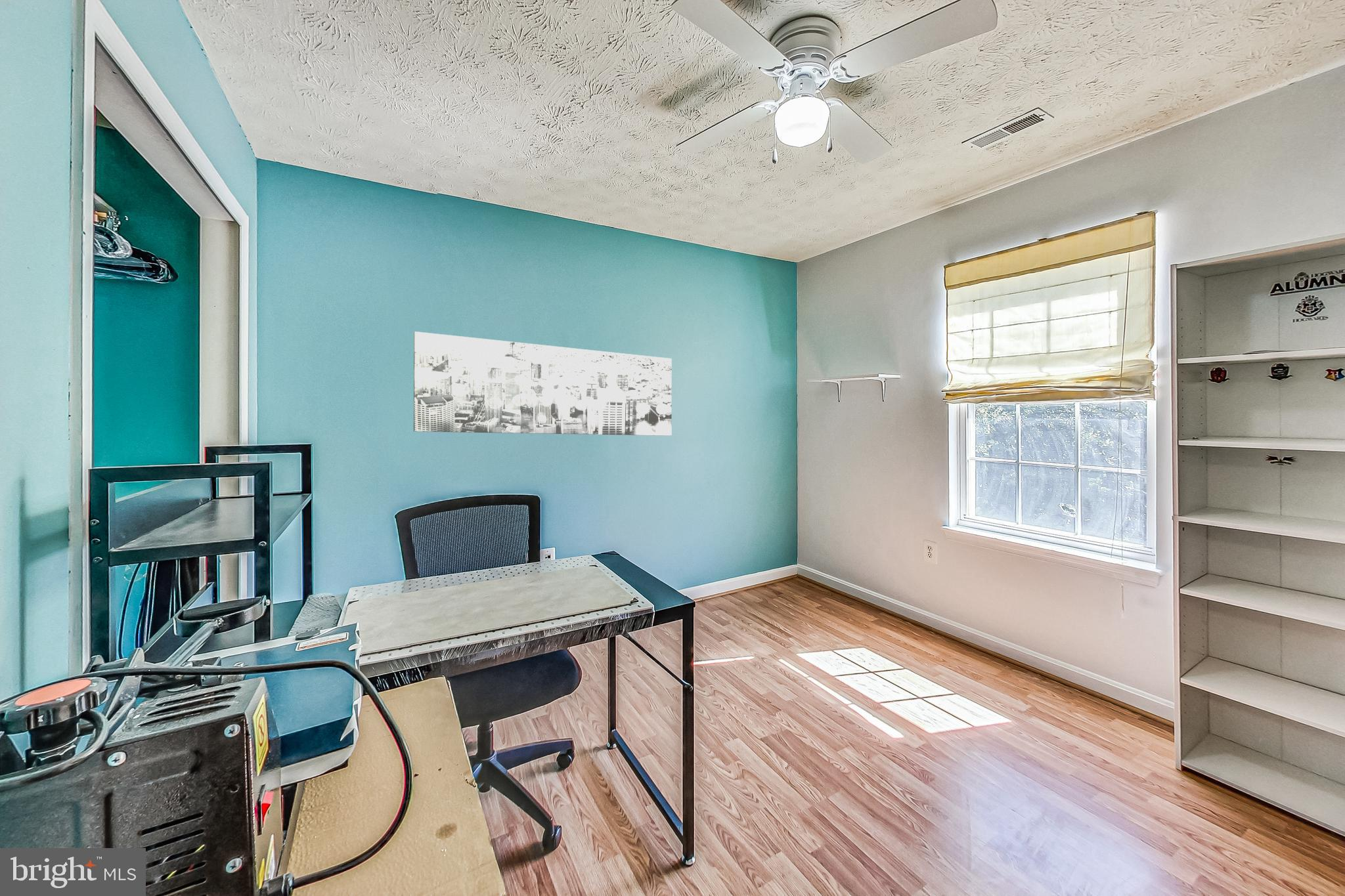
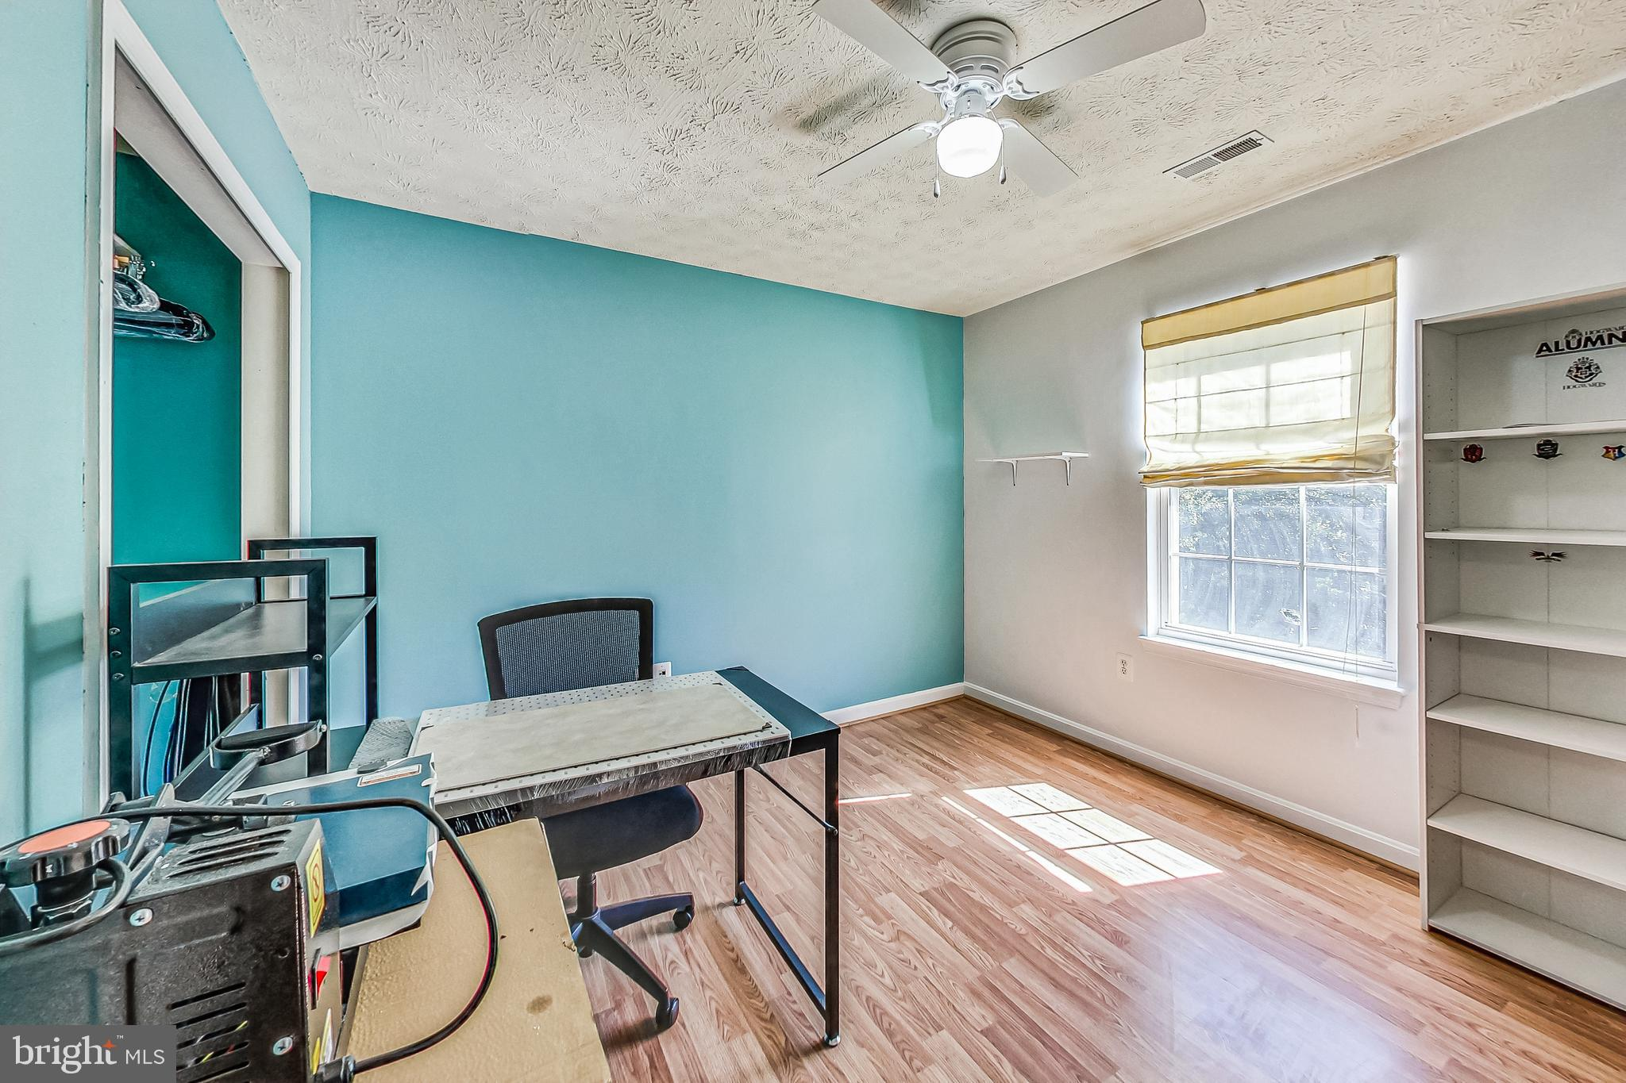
- wall art [413,331,672,437]
